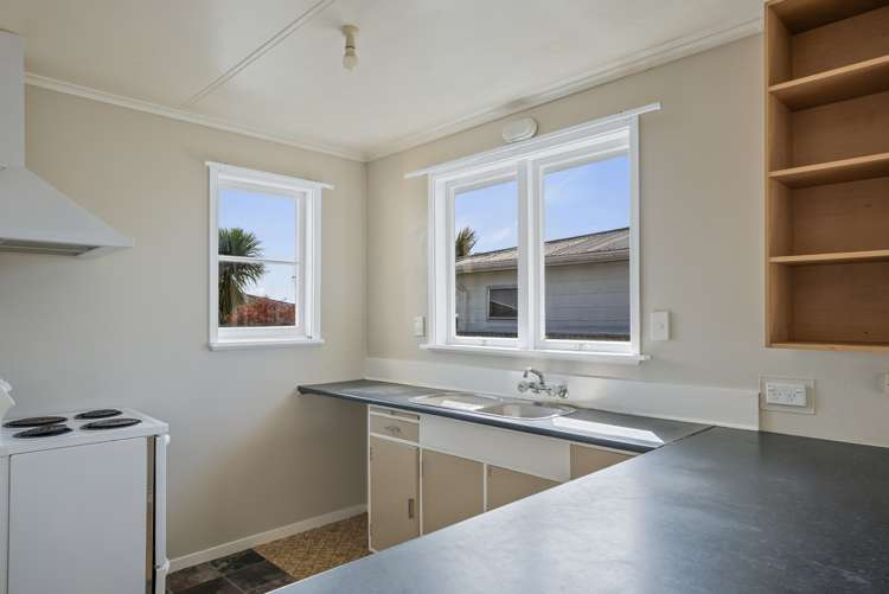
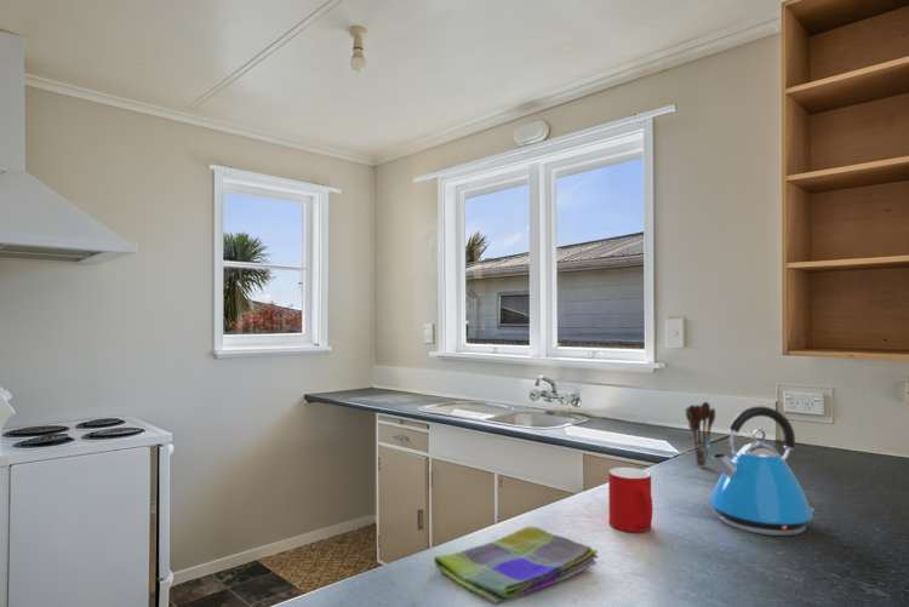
+ kettle [709,405,814,537]
+ dish towel [433,526,600,606]
+ cup [607,466,653,533]
+ utensil holder [685,401,716,468]
